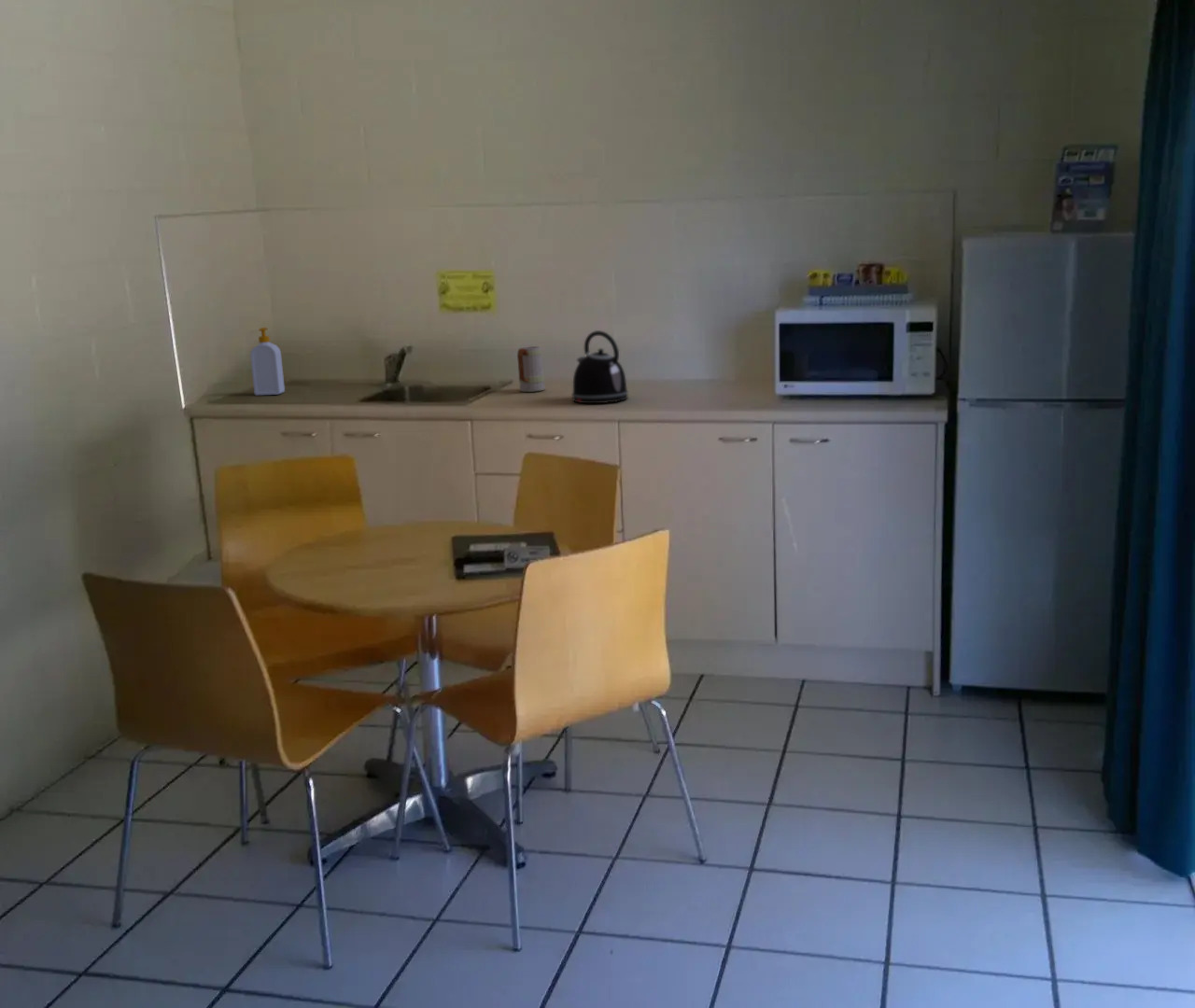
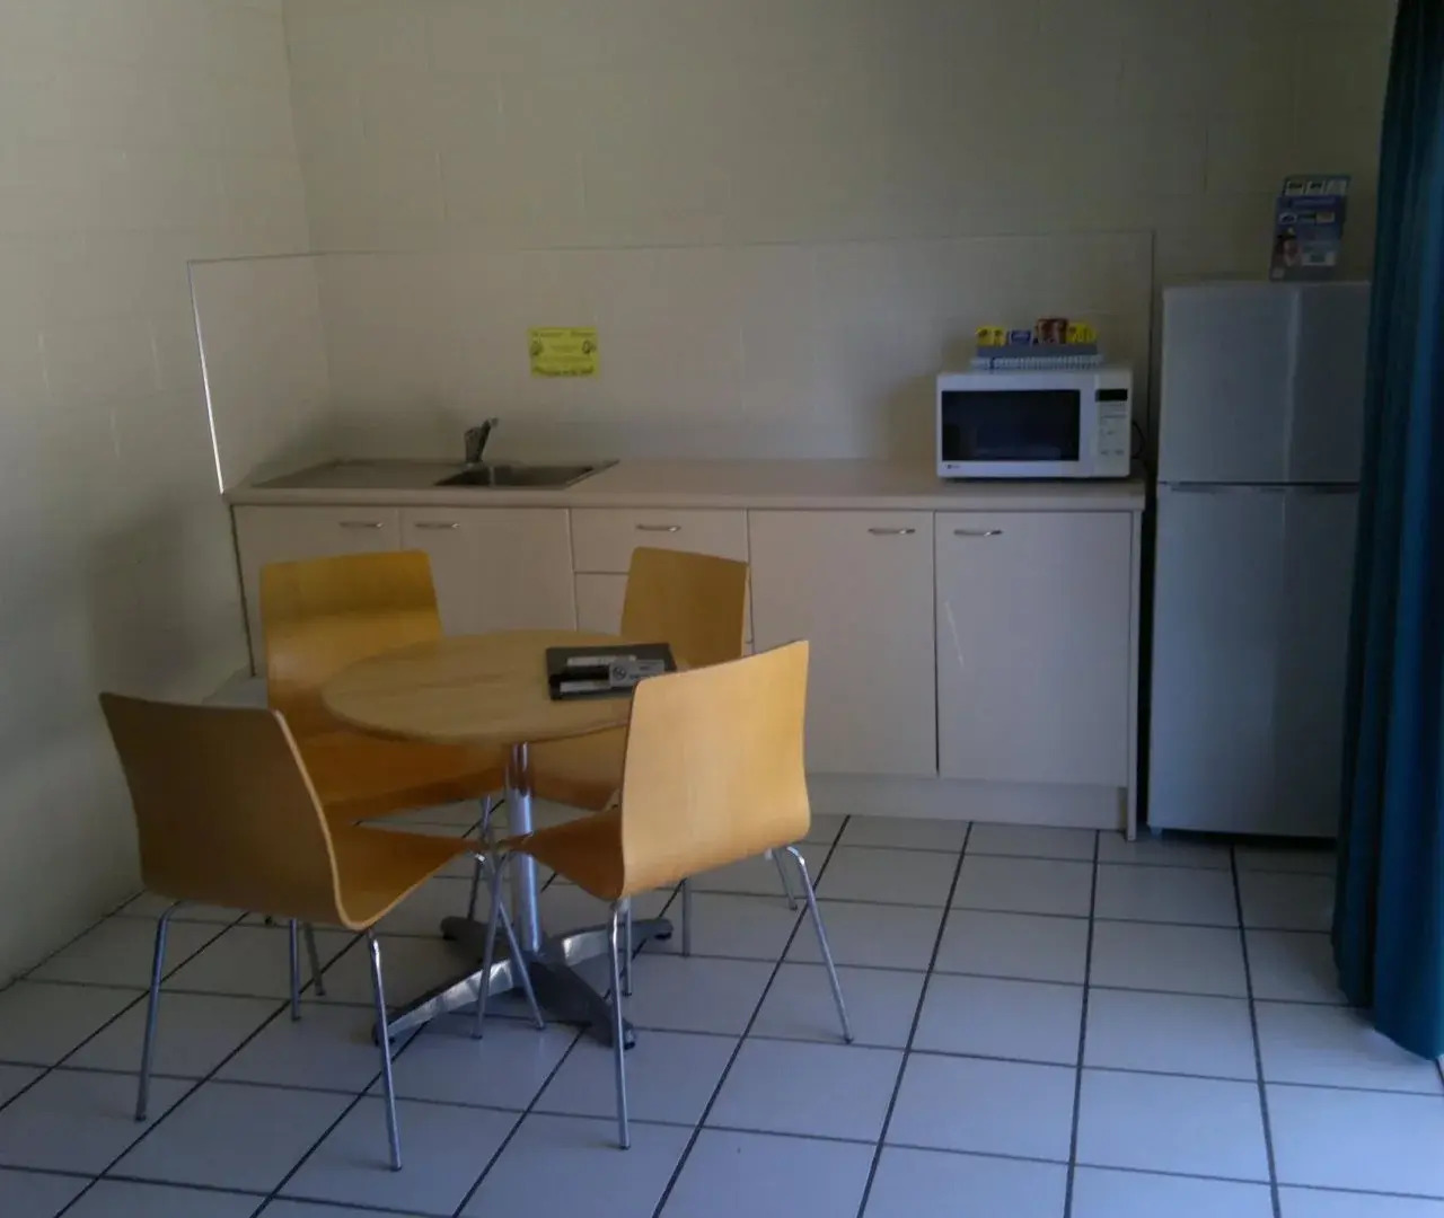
- soap bottle [249,327,286,397]
- mug [516,345,546,393]
- kettle [570,329,629,404]
